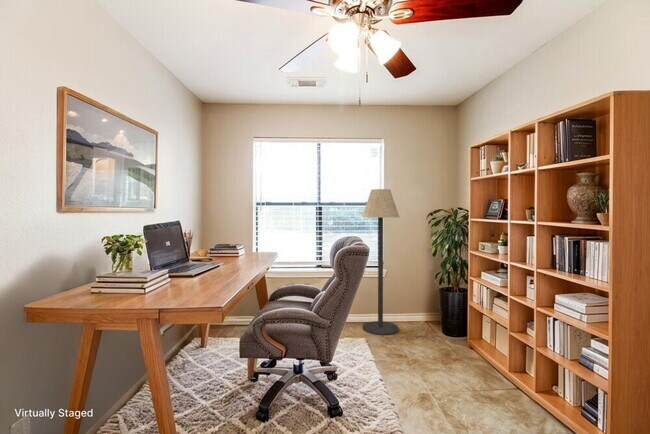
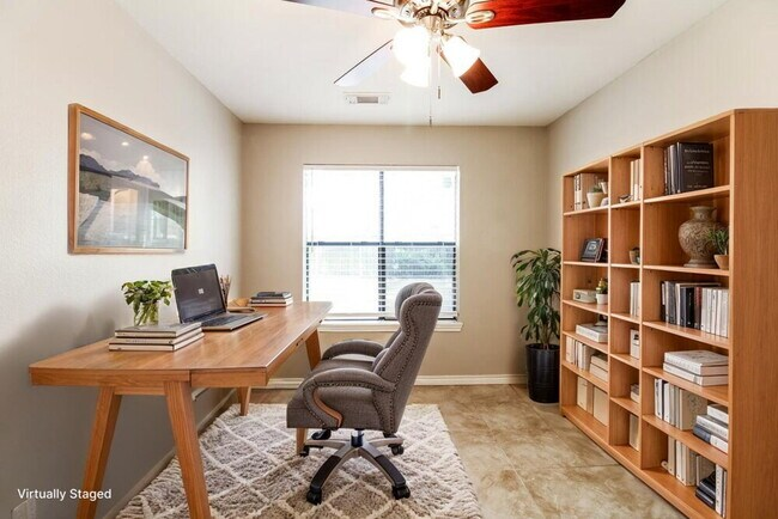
- floor lamp [361,188,400,336]
